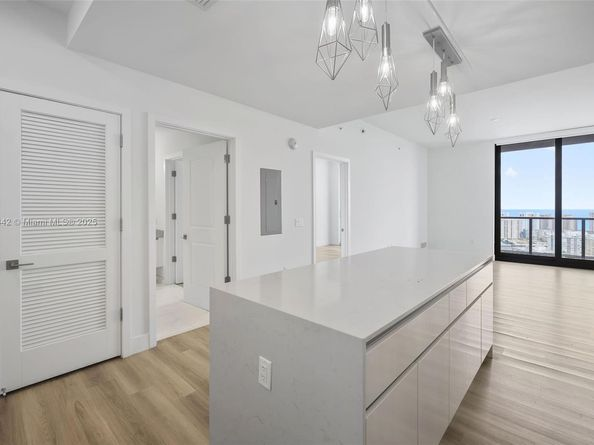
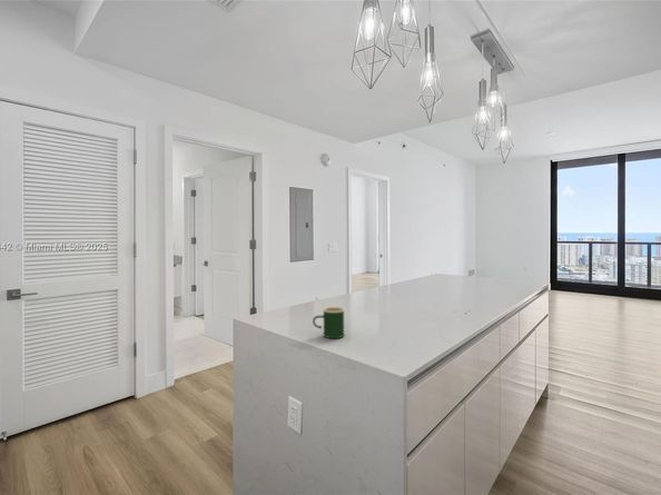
+ mug [312,306,346,339]
